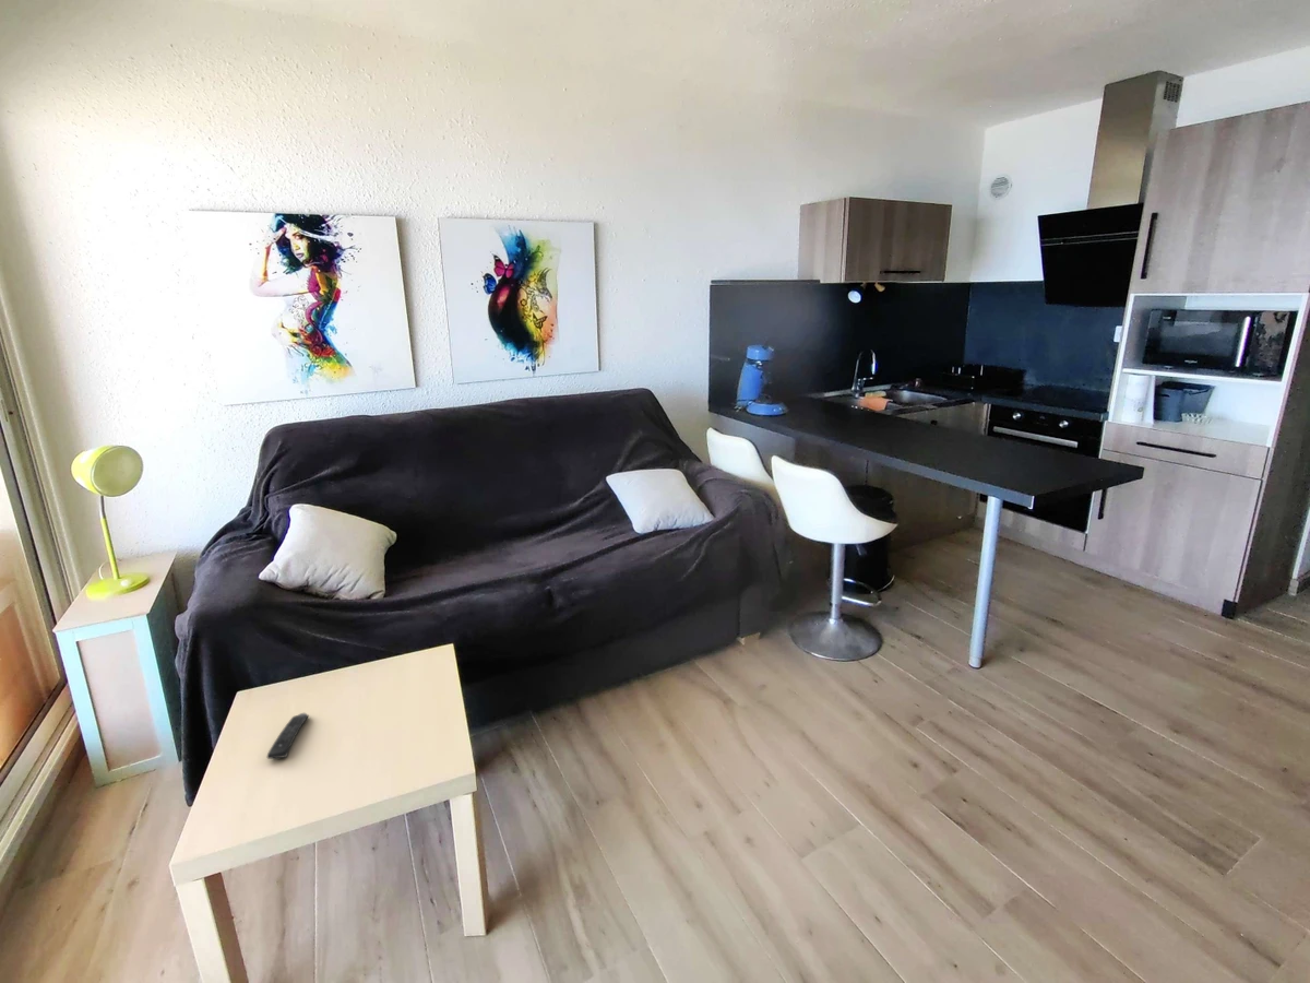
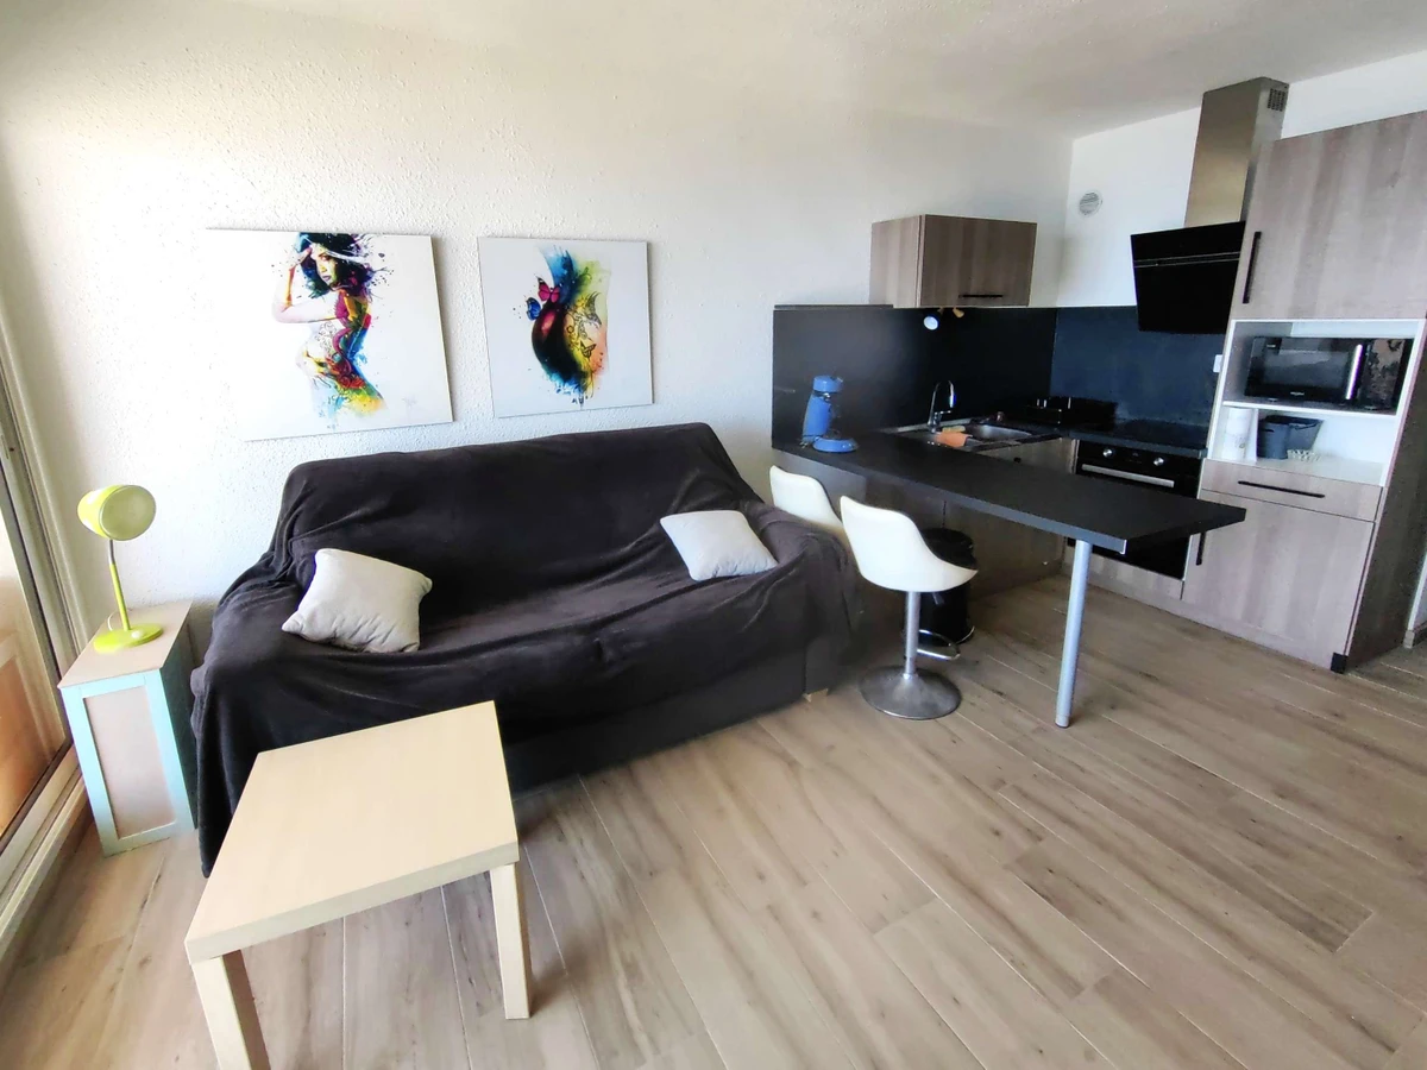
- remote control [266,712,310,760]
